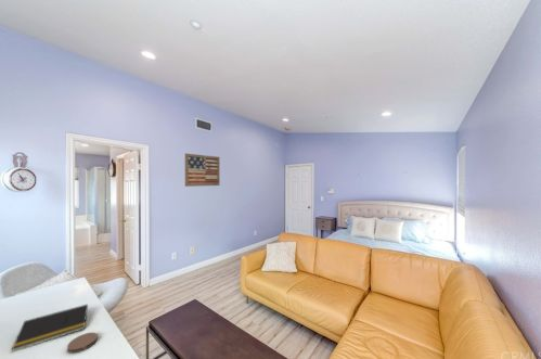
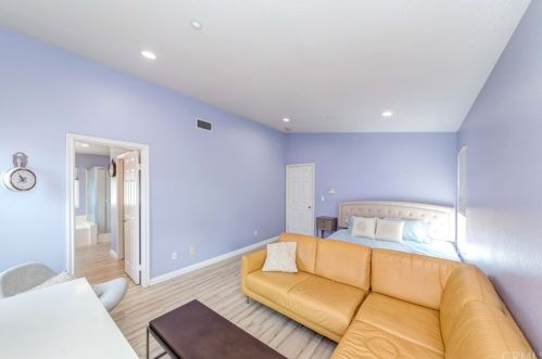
- coaster [66,331,99,354]
- notepad [11,303,89,352]
- wall art [184,153,220,188]
